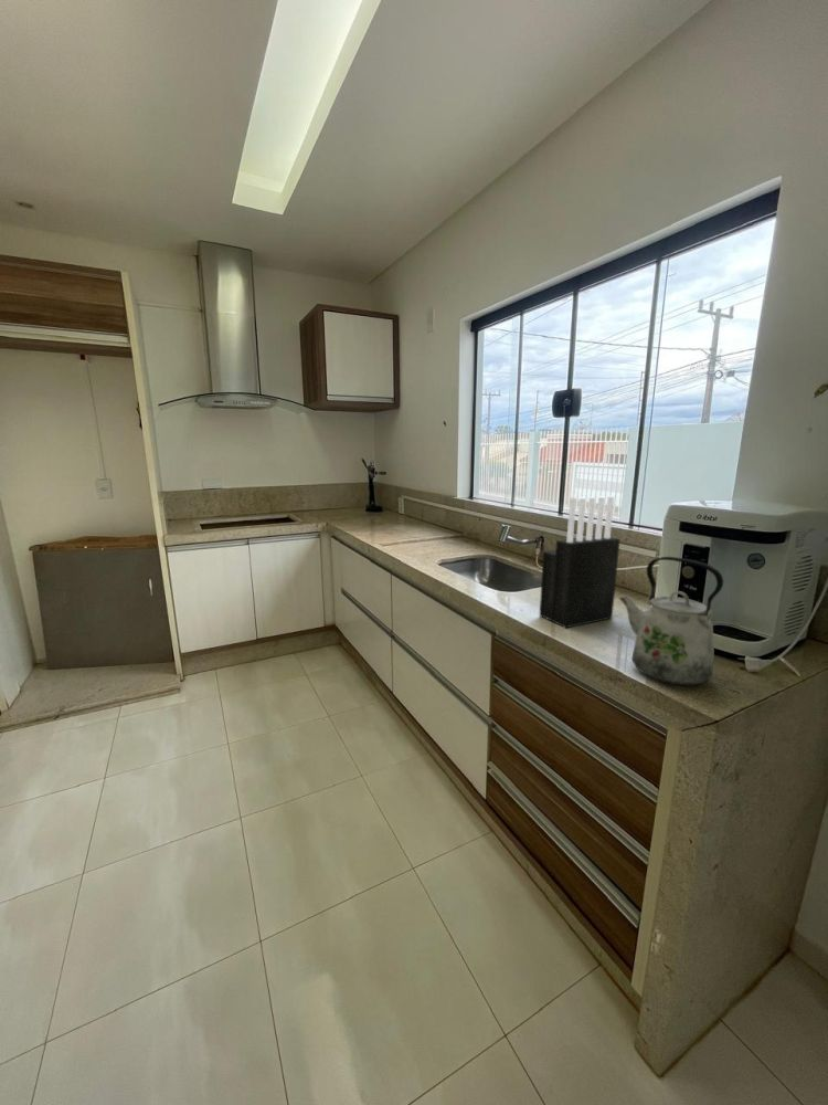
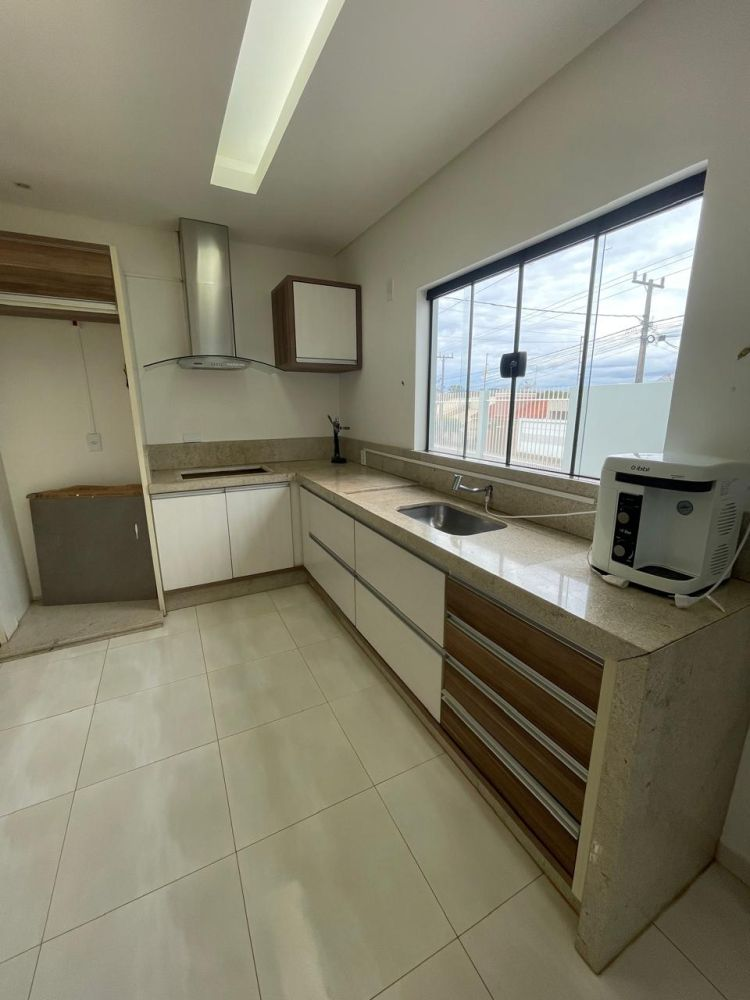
- kettle [618,556,724,686]
- knife block [539,495,622,629]
